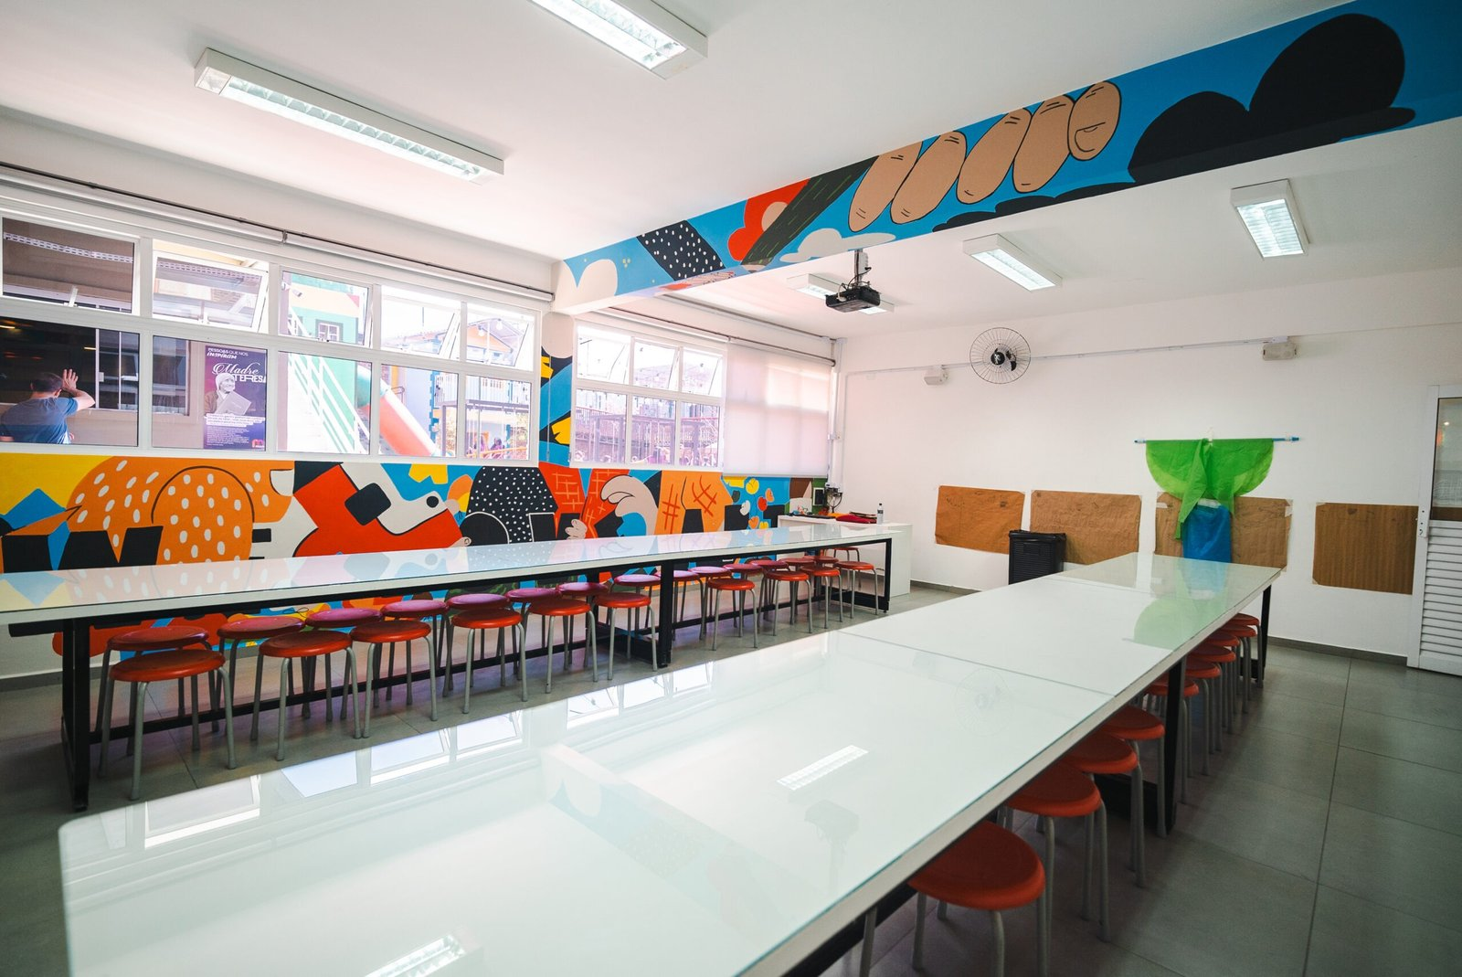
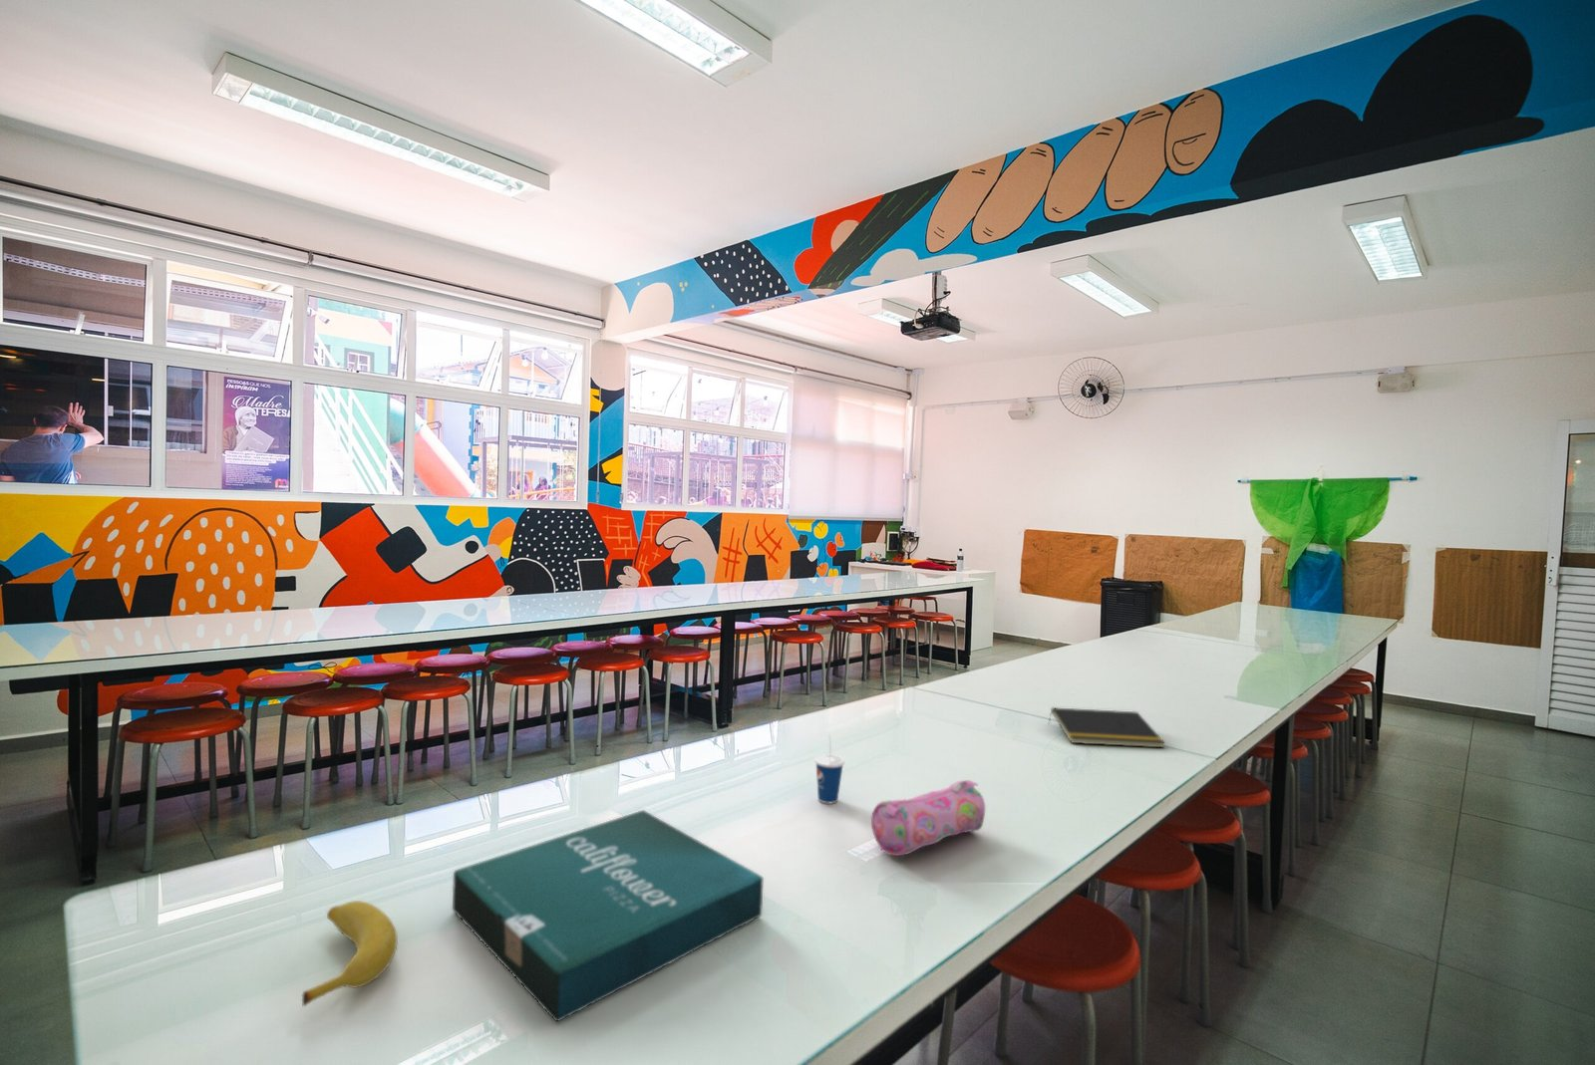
+ pizza box [452,809,765,1023]
+ banana [301,900,398,1008]
+ pencil case [871,779,986,857]
+ cup [814,733,846,804]
+ notepad [1047,706,1167,749]
